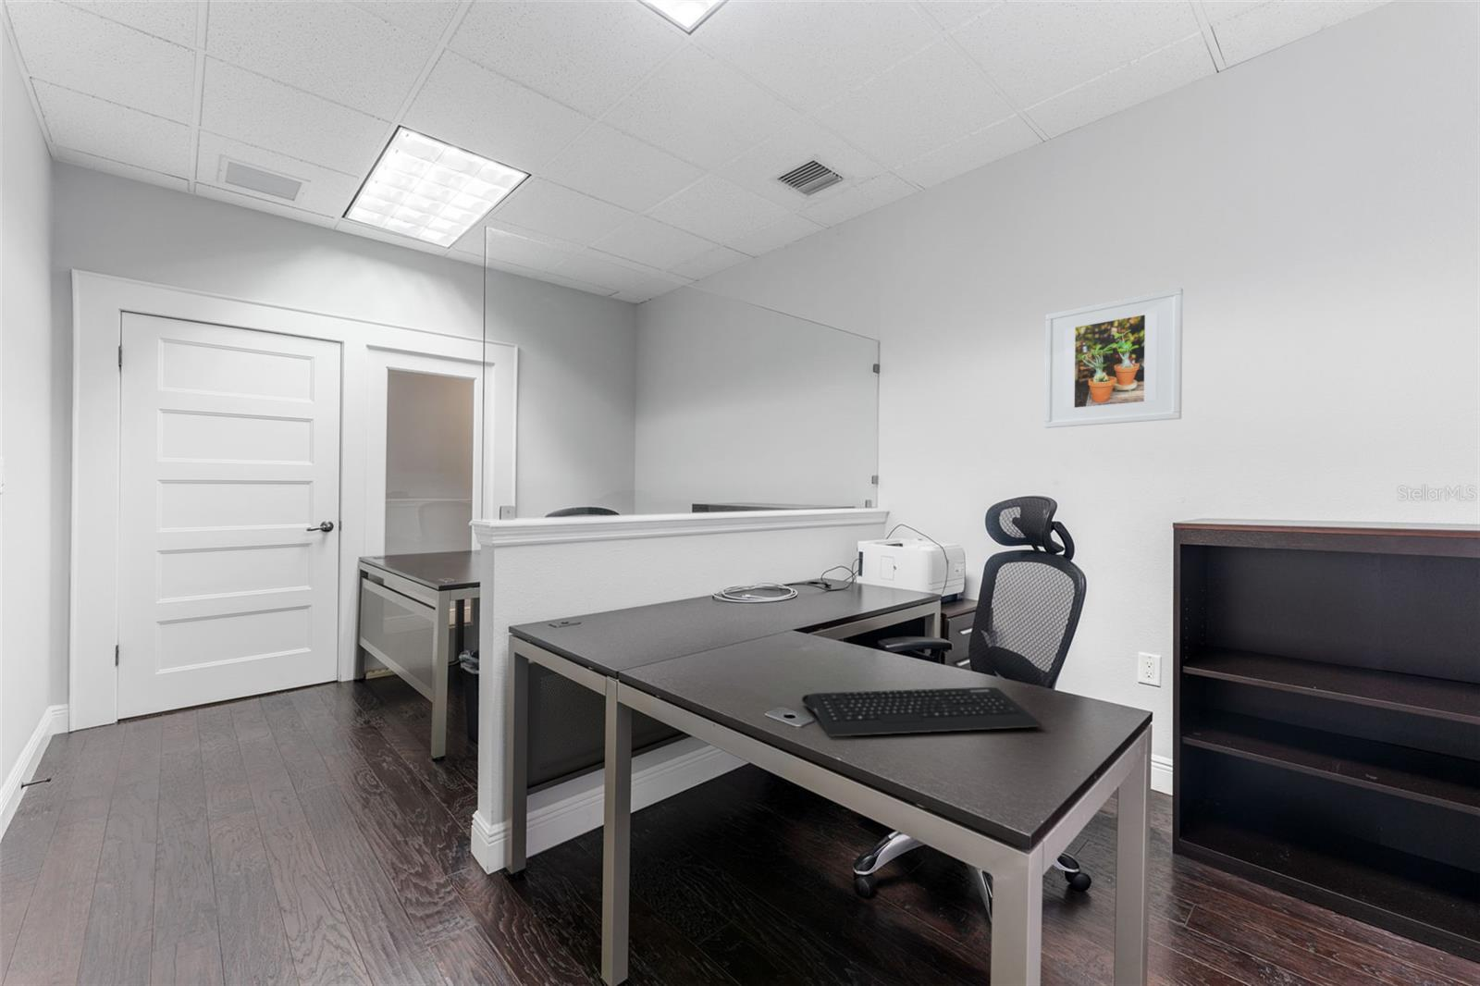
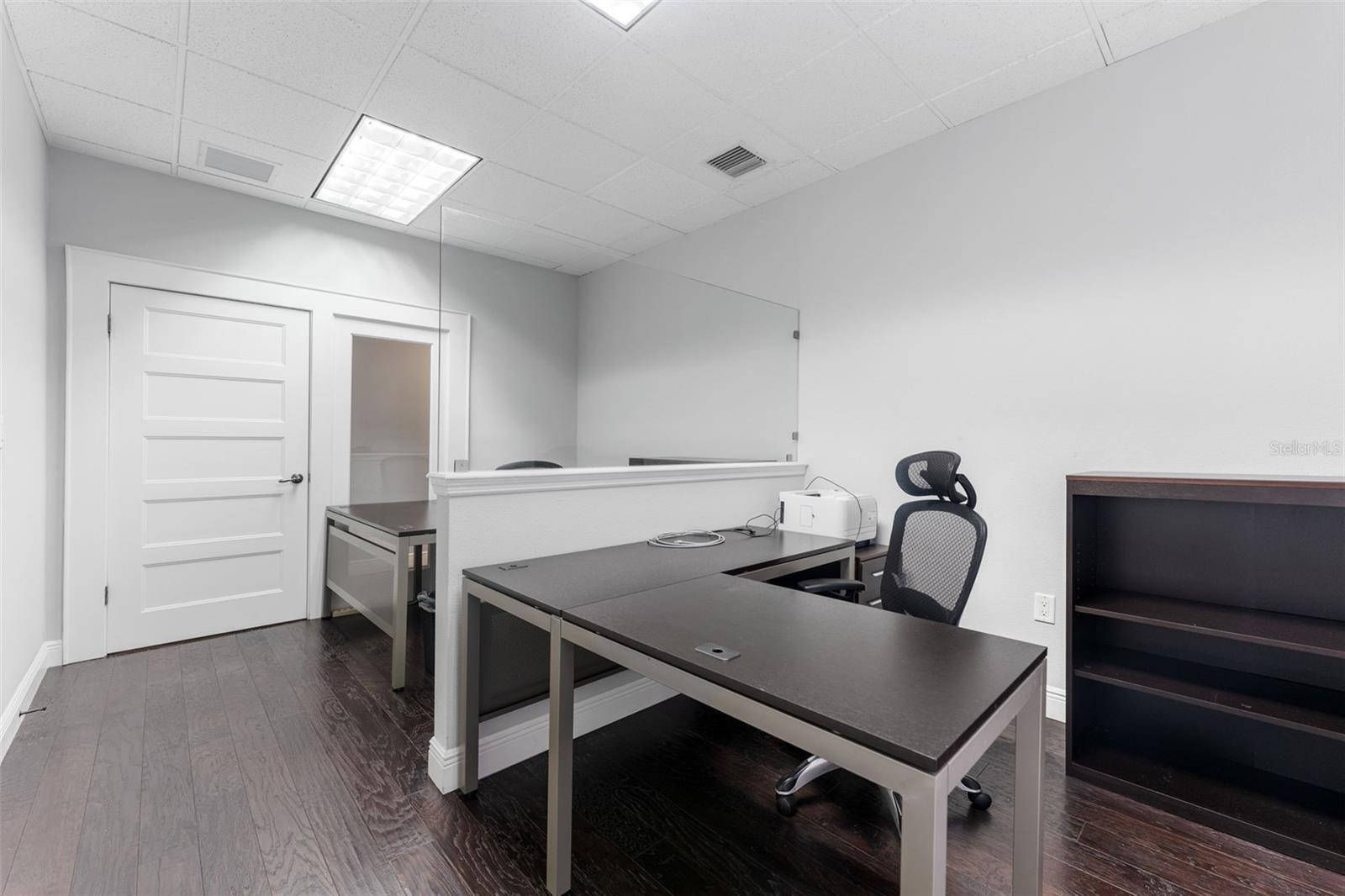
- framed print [1043,287,1184,429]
- keyboard [801,687,1042,738]
